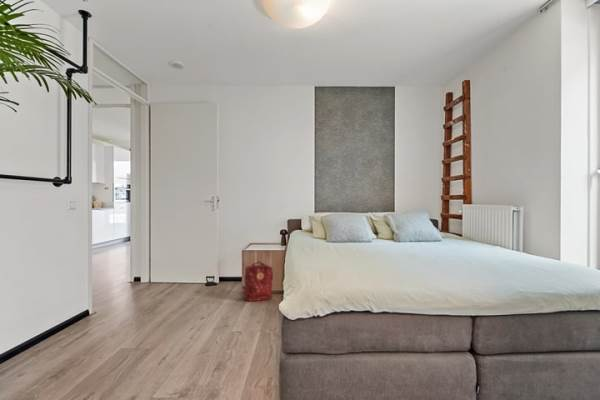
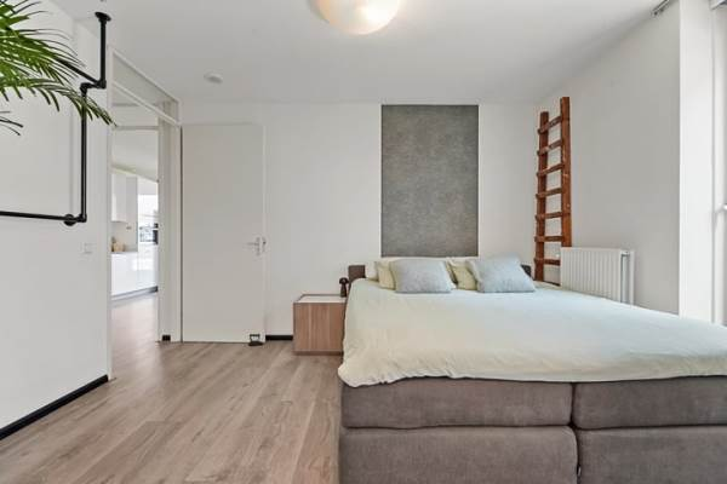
- backpack [241,260,274,302]
